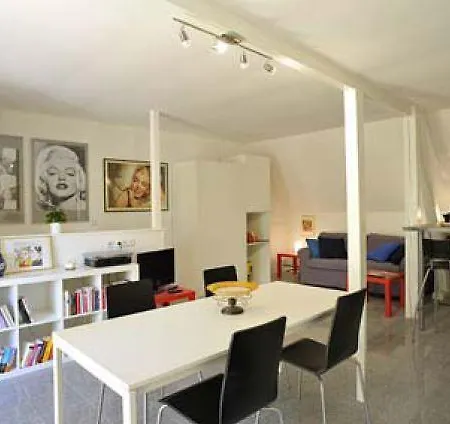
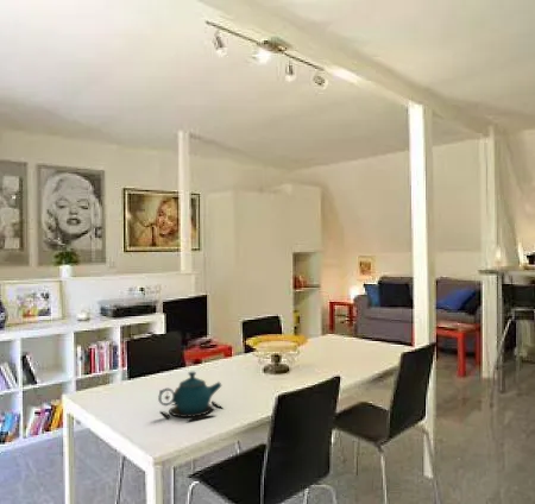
+ teapot [157,371,224,422]
